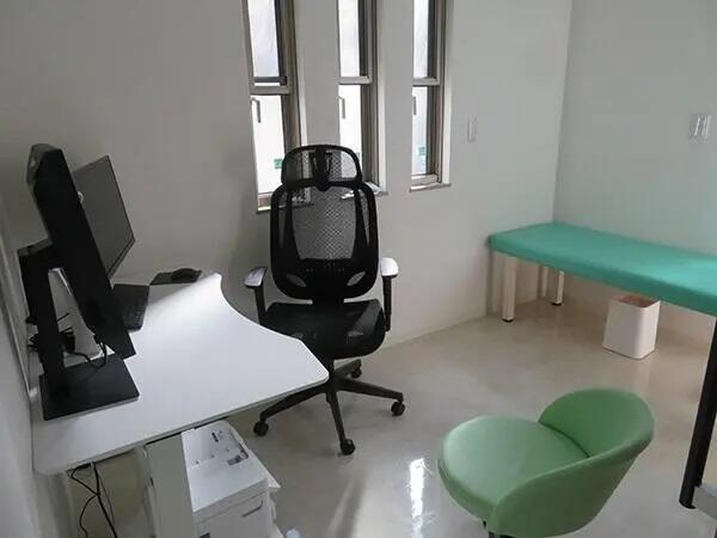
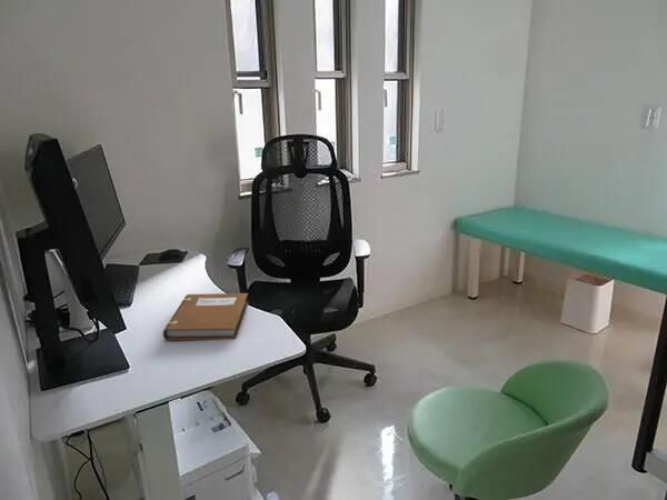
+ notebook [162,292,249,341]
